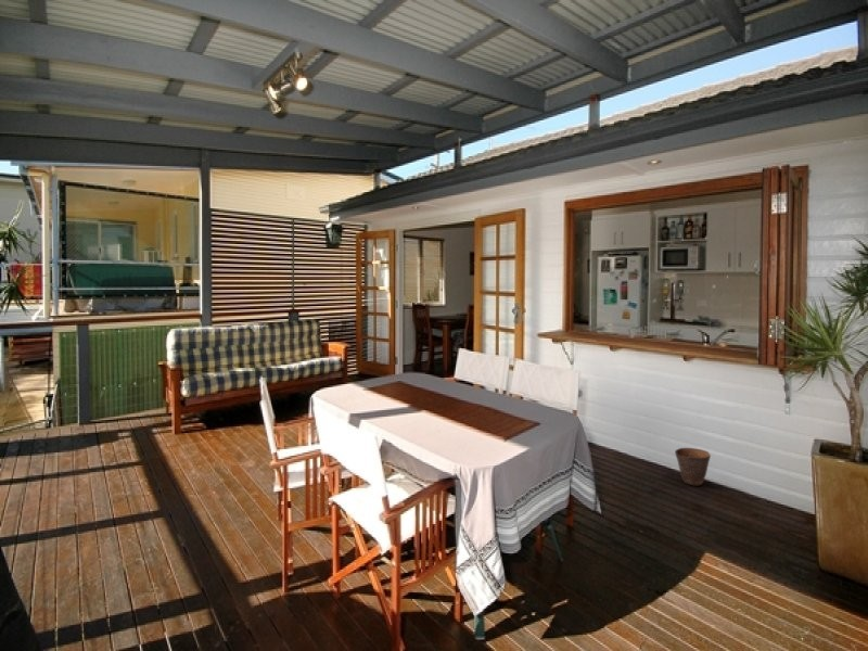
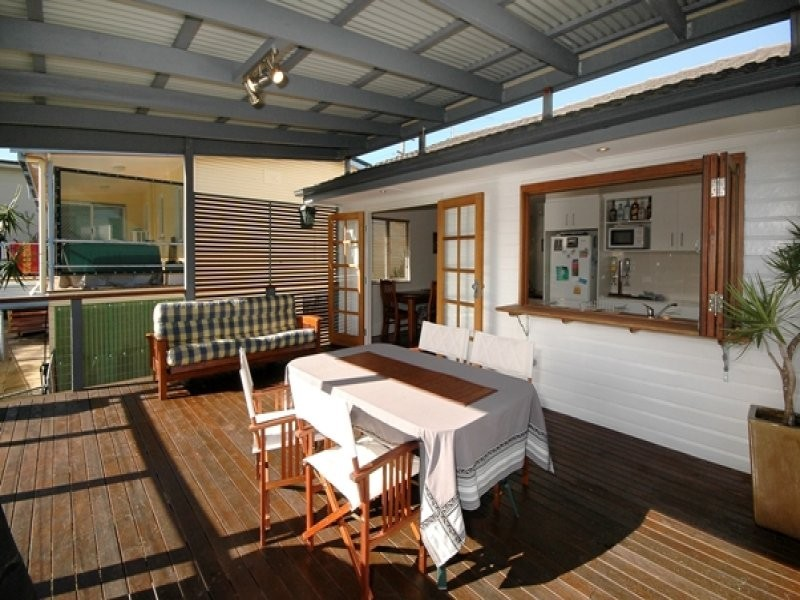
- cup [674,447,712,487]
